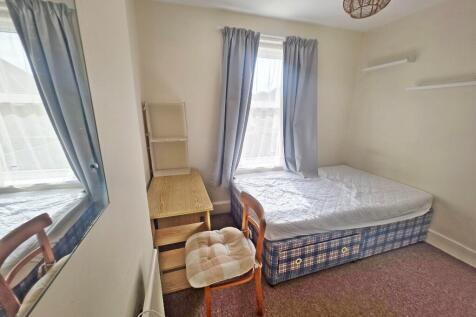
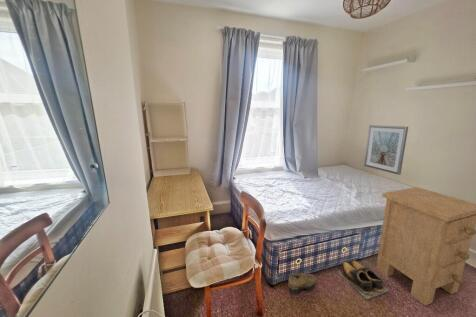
+ picture frame [363,124,409,176]
+ shoes [336,260,390,300]
+ nightstand [375,186,476,307]
+ shoe [287,272,317,296]
